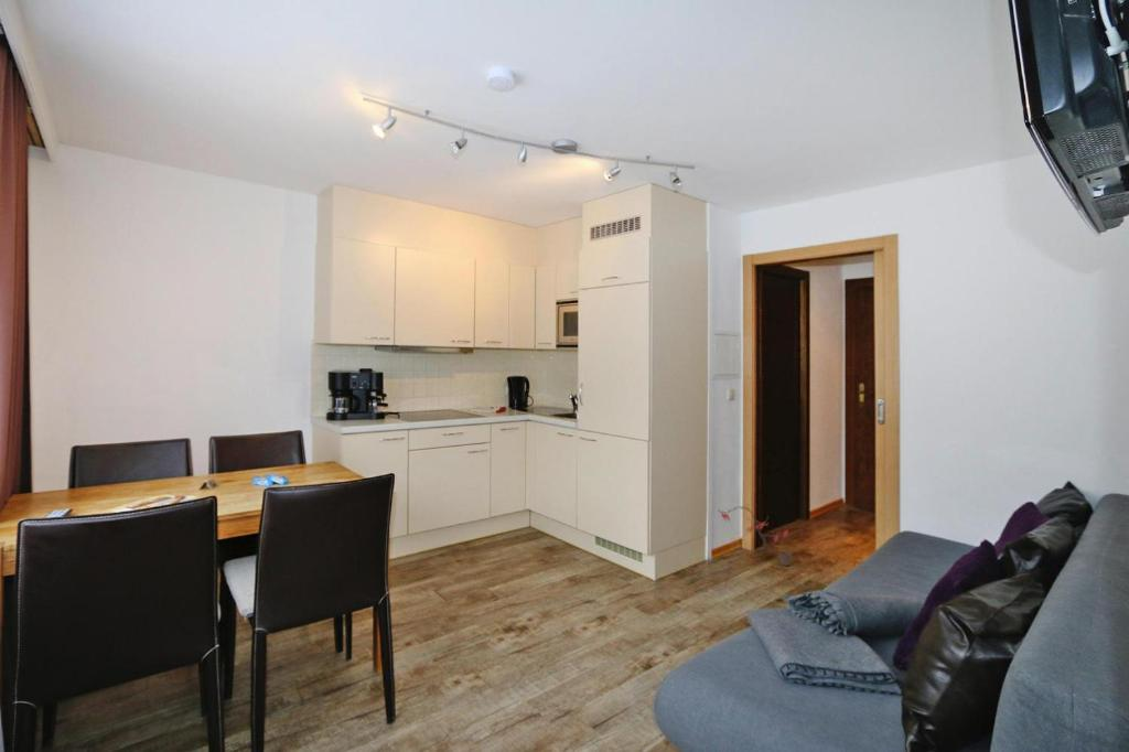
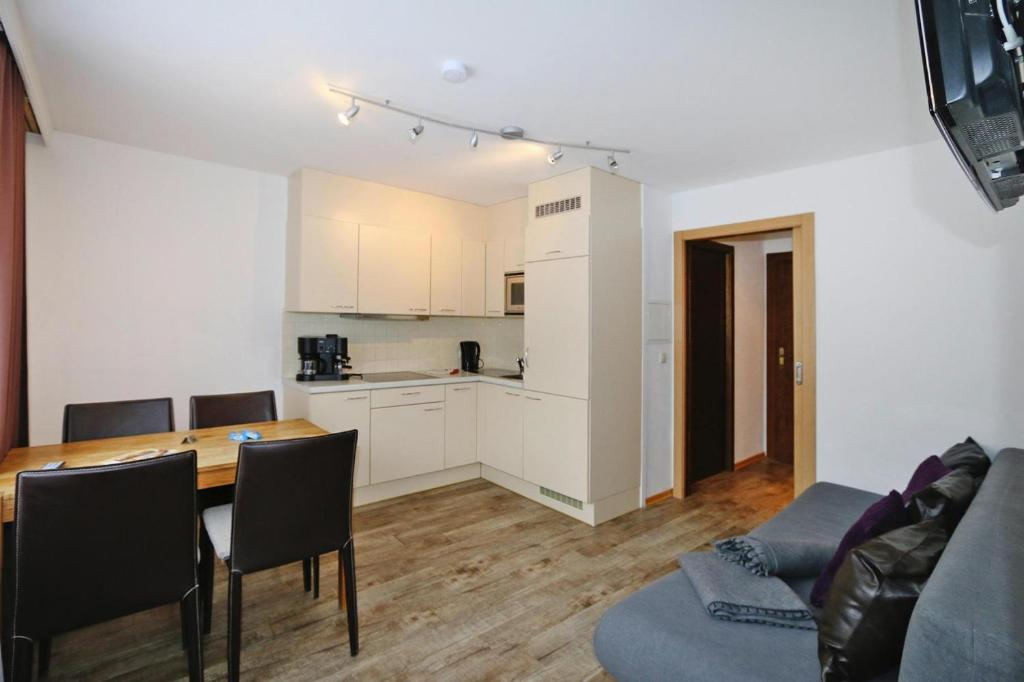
- potted plant [717,505,794,567]
